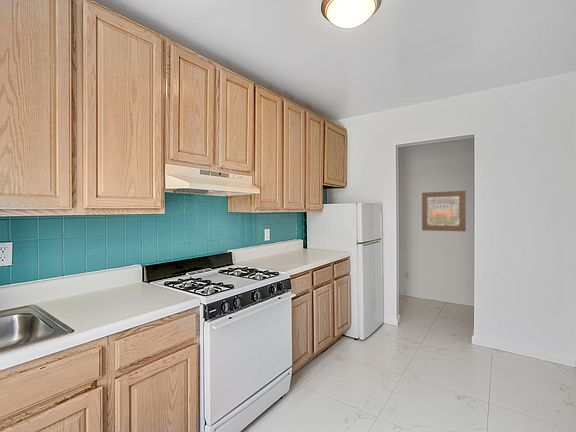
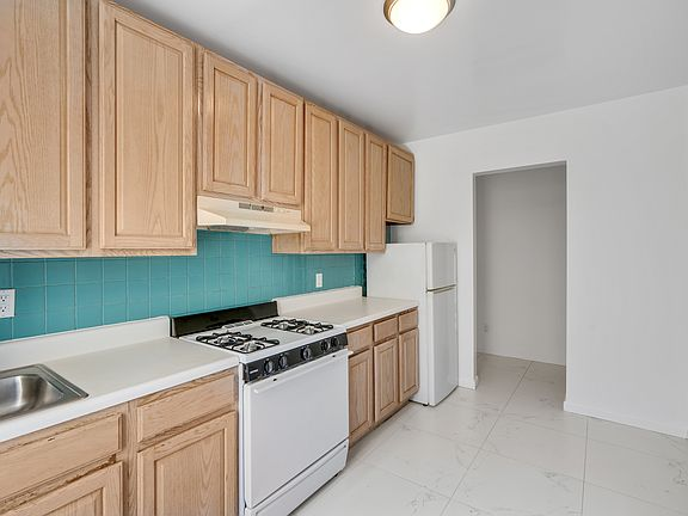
- wall art [421,190,467,232]
